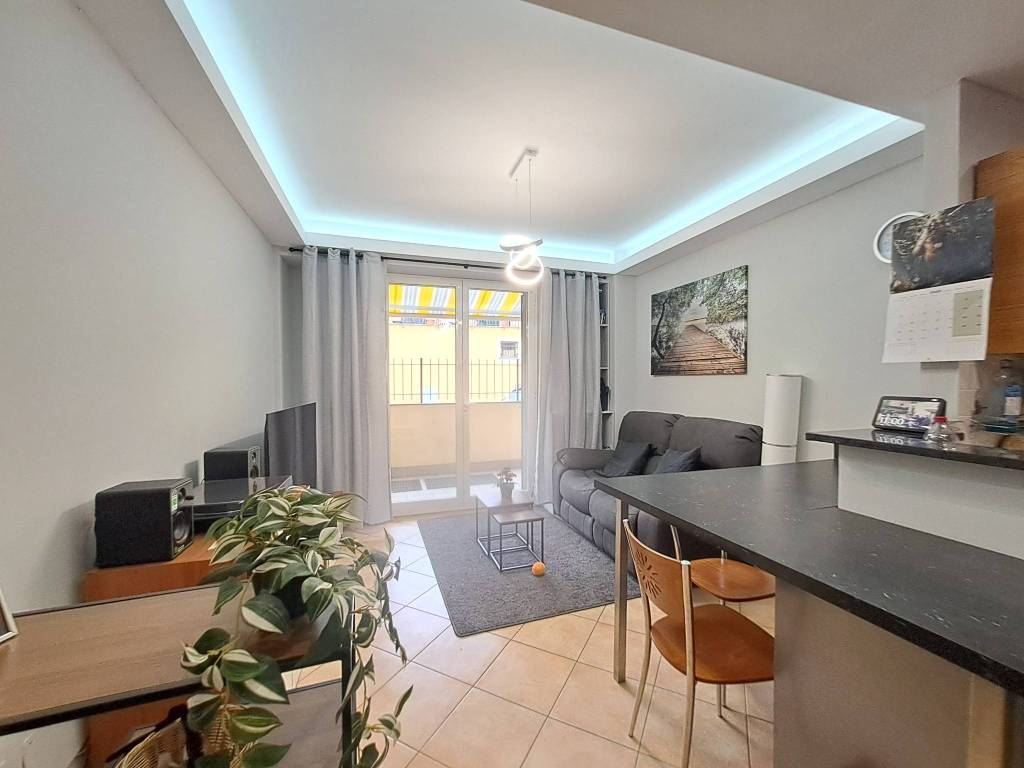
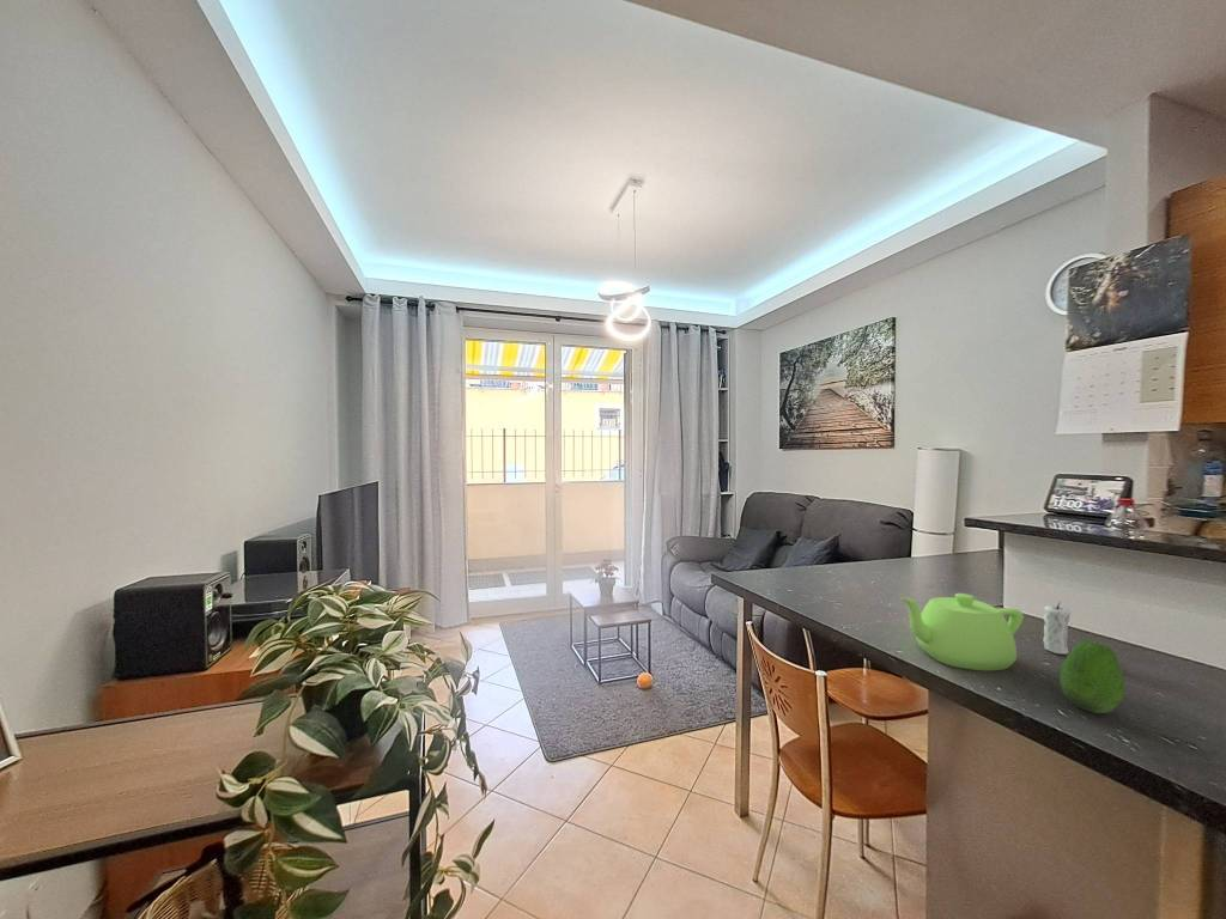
+ teapot [898,592,1025,672]
+ fruit [1058,639,1125,714]
+ candle [1042,602,1072,656]
